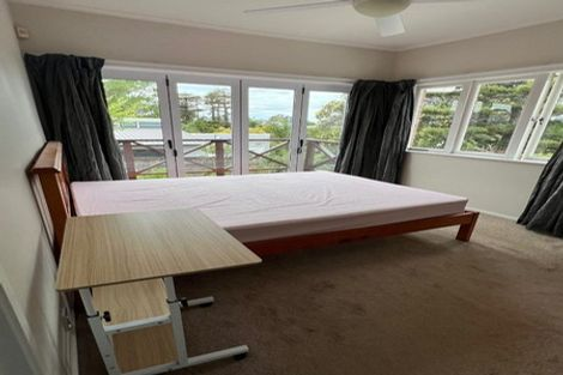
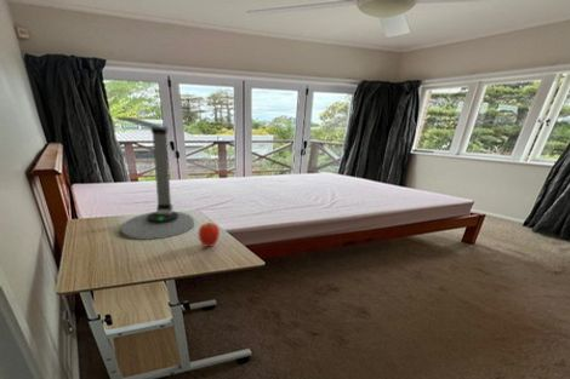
+ desk lamp [115,116,195,241]
+ apple [198,222,221,248]
